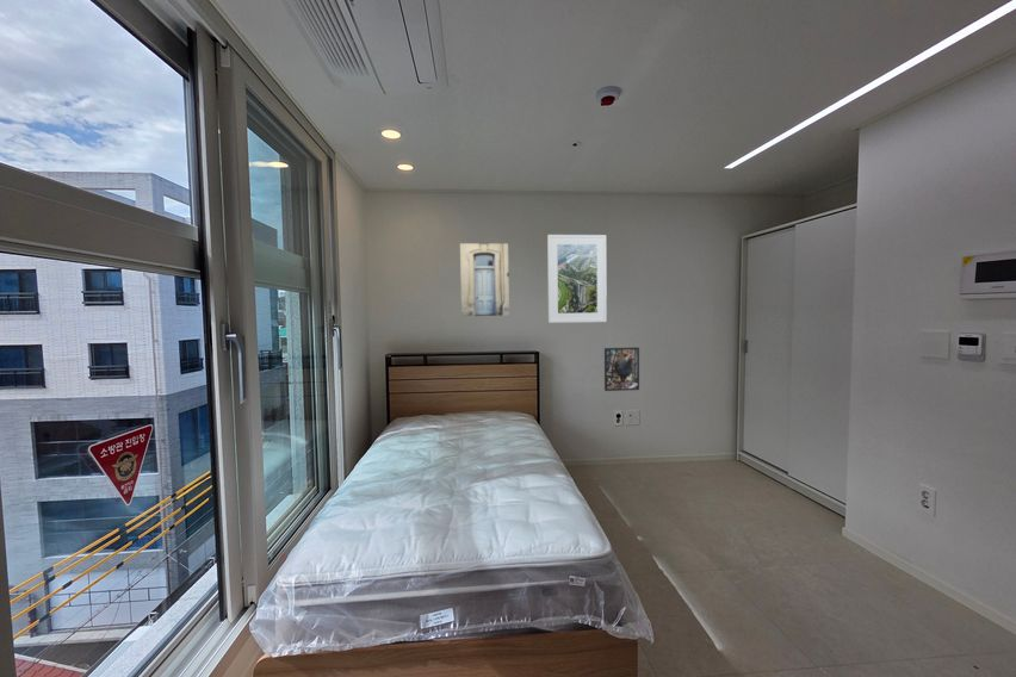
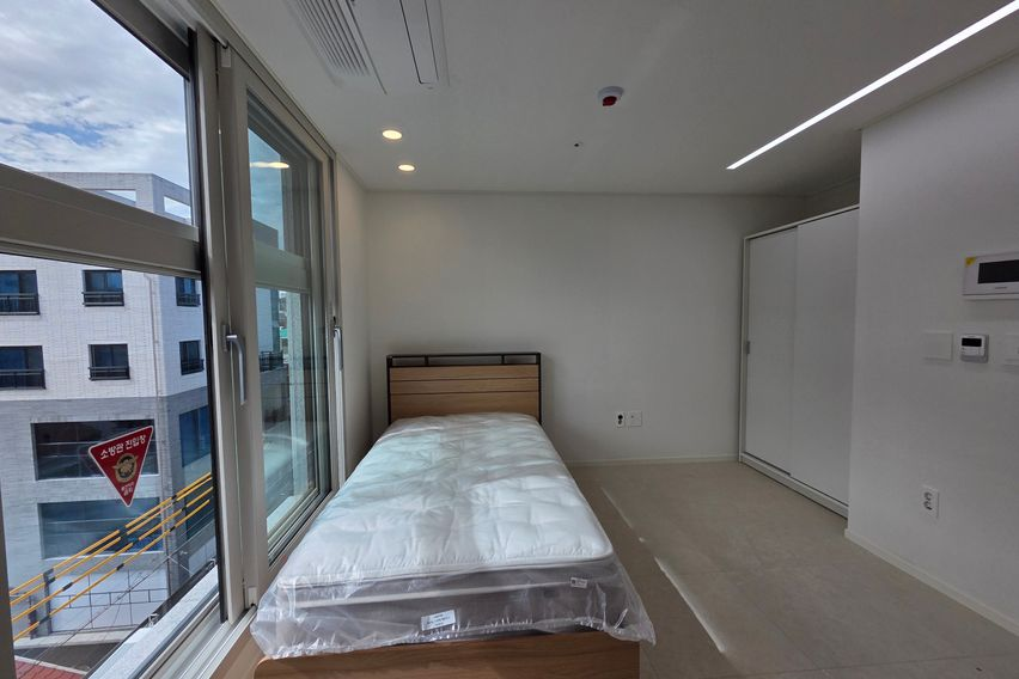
- wall art [459,242,510,317]
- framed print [546,234,608,324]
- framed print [603,346,640,392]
